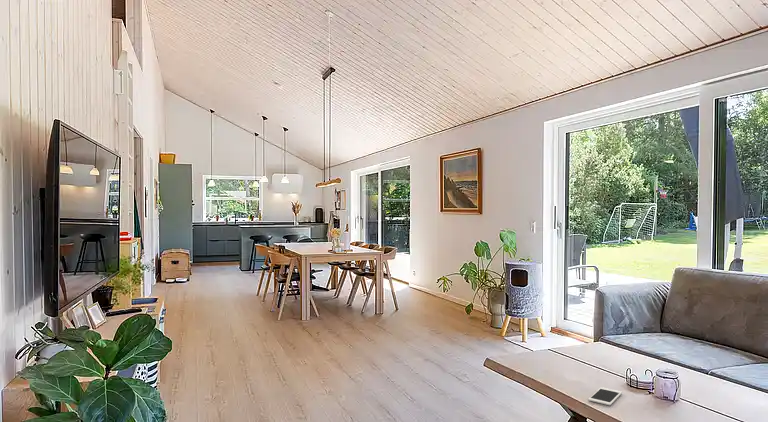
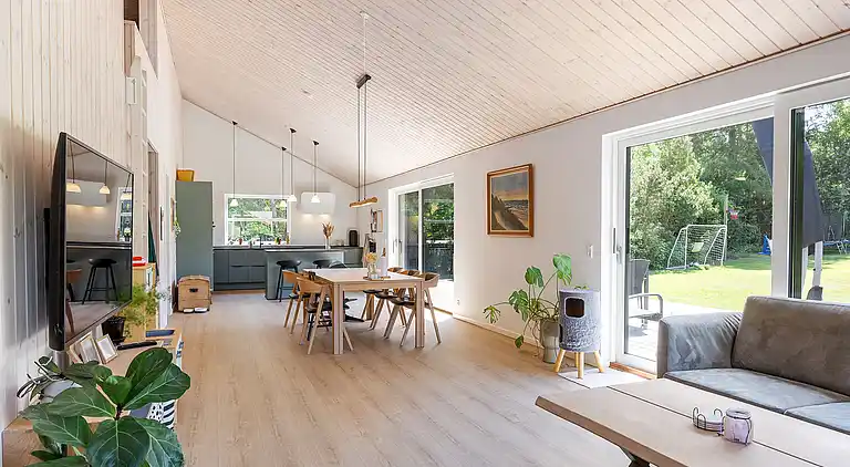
- cell phone [587,386,623,406]
